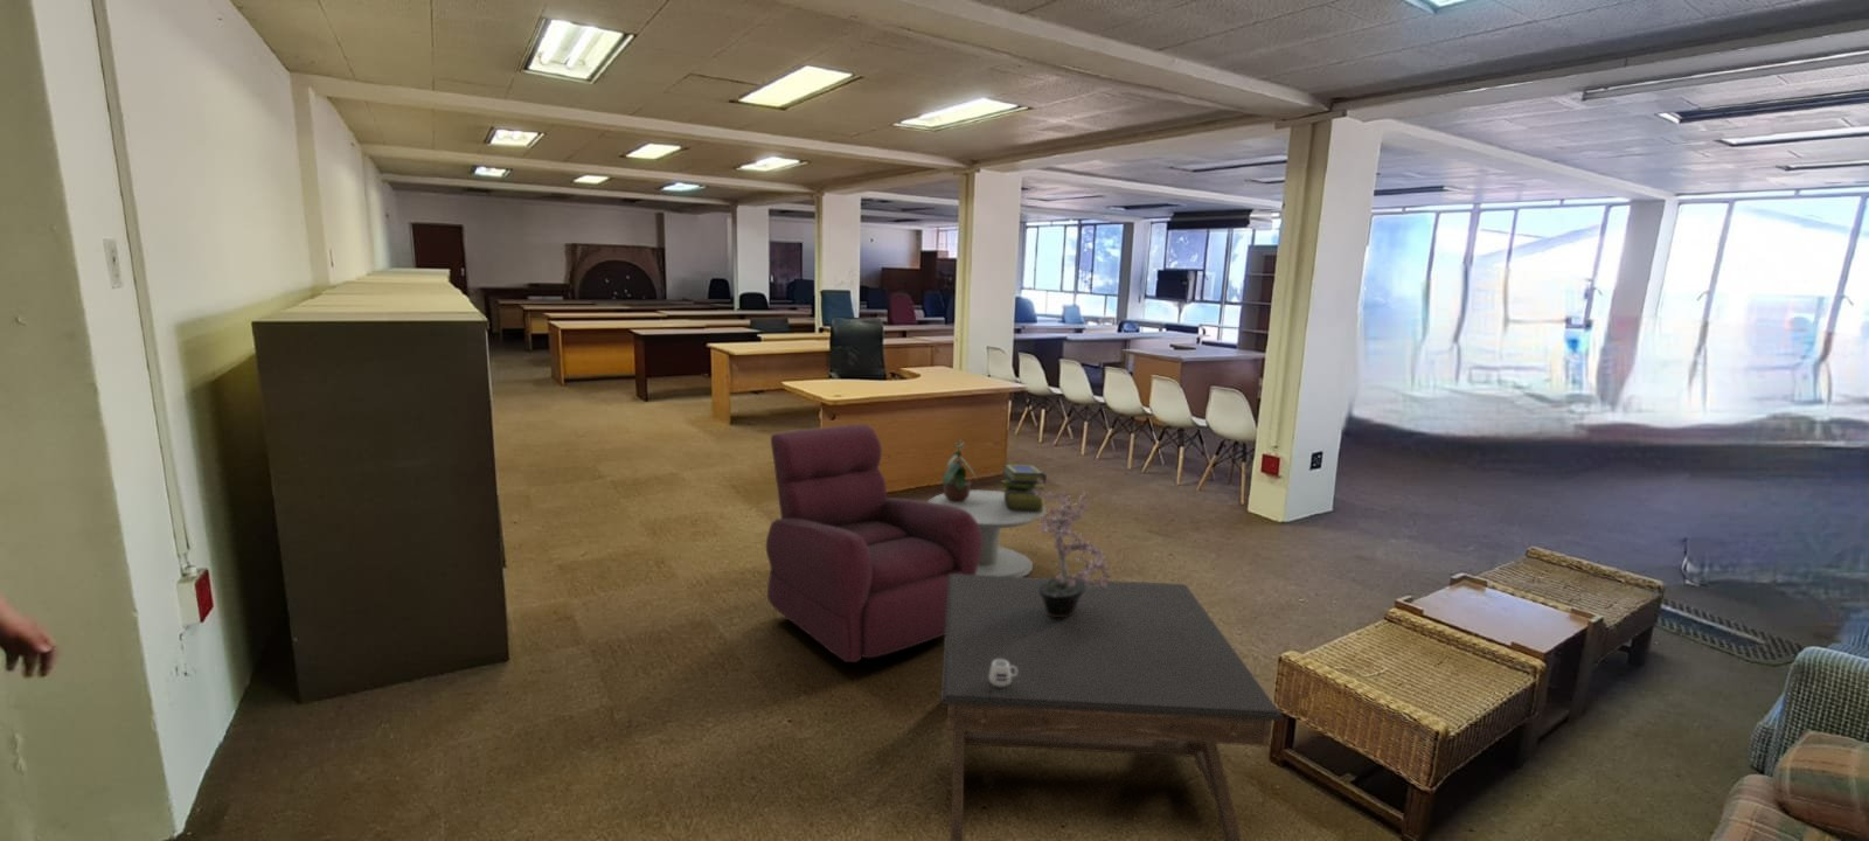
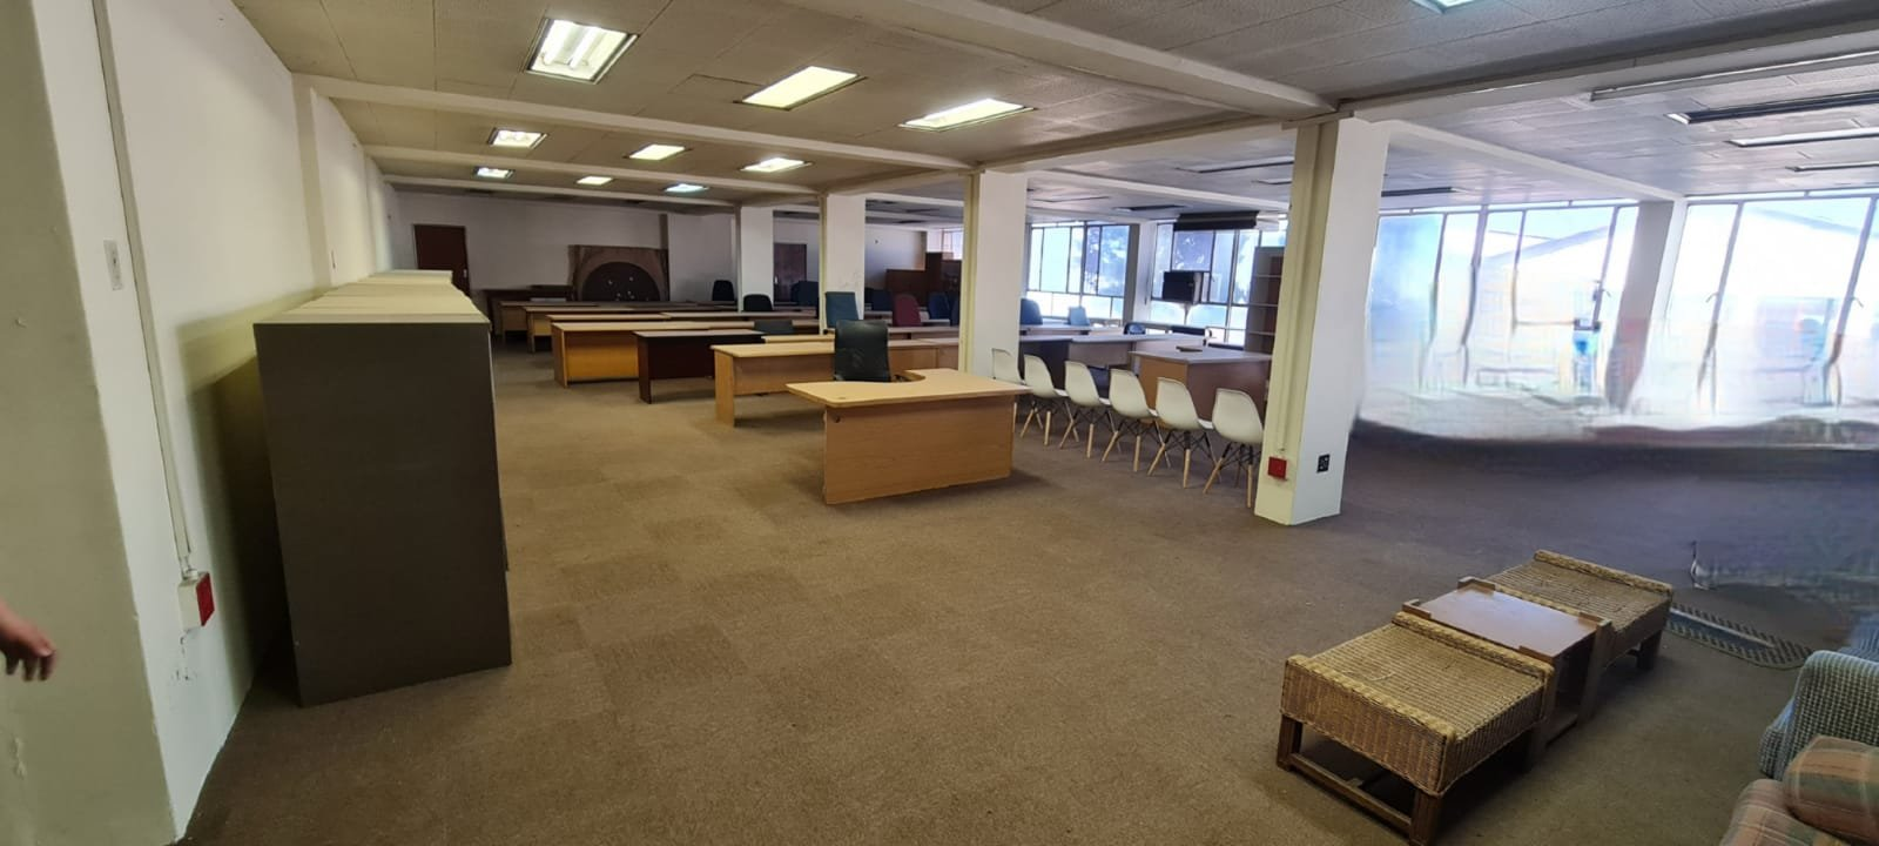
- potted plant [942,437,977,503]
- side table [927,490,1048,577]
- coffee table [939,573,1285,841]
- mug [987,659,1018,698]
- potted plant [1033,479,1112,617]
- stack of books [1000,463,1048,511]
- armchair [765,423,982,664]
